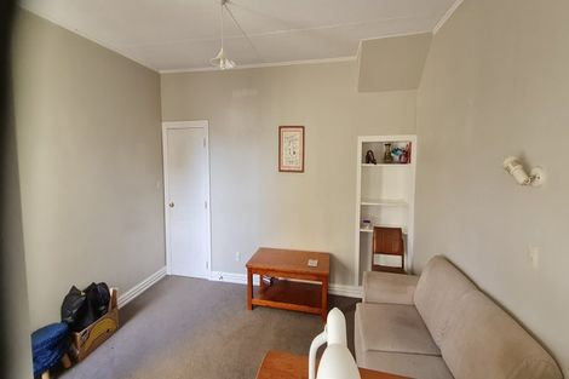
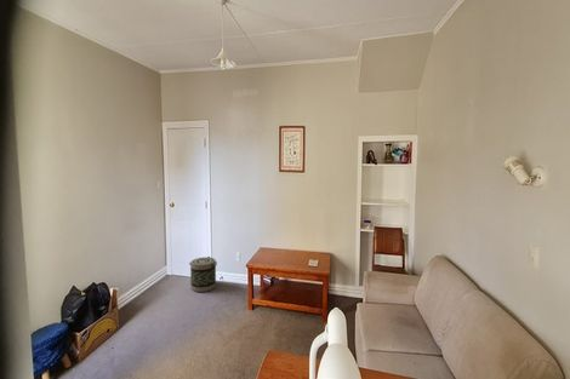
+ basket [188,255,218,293]
